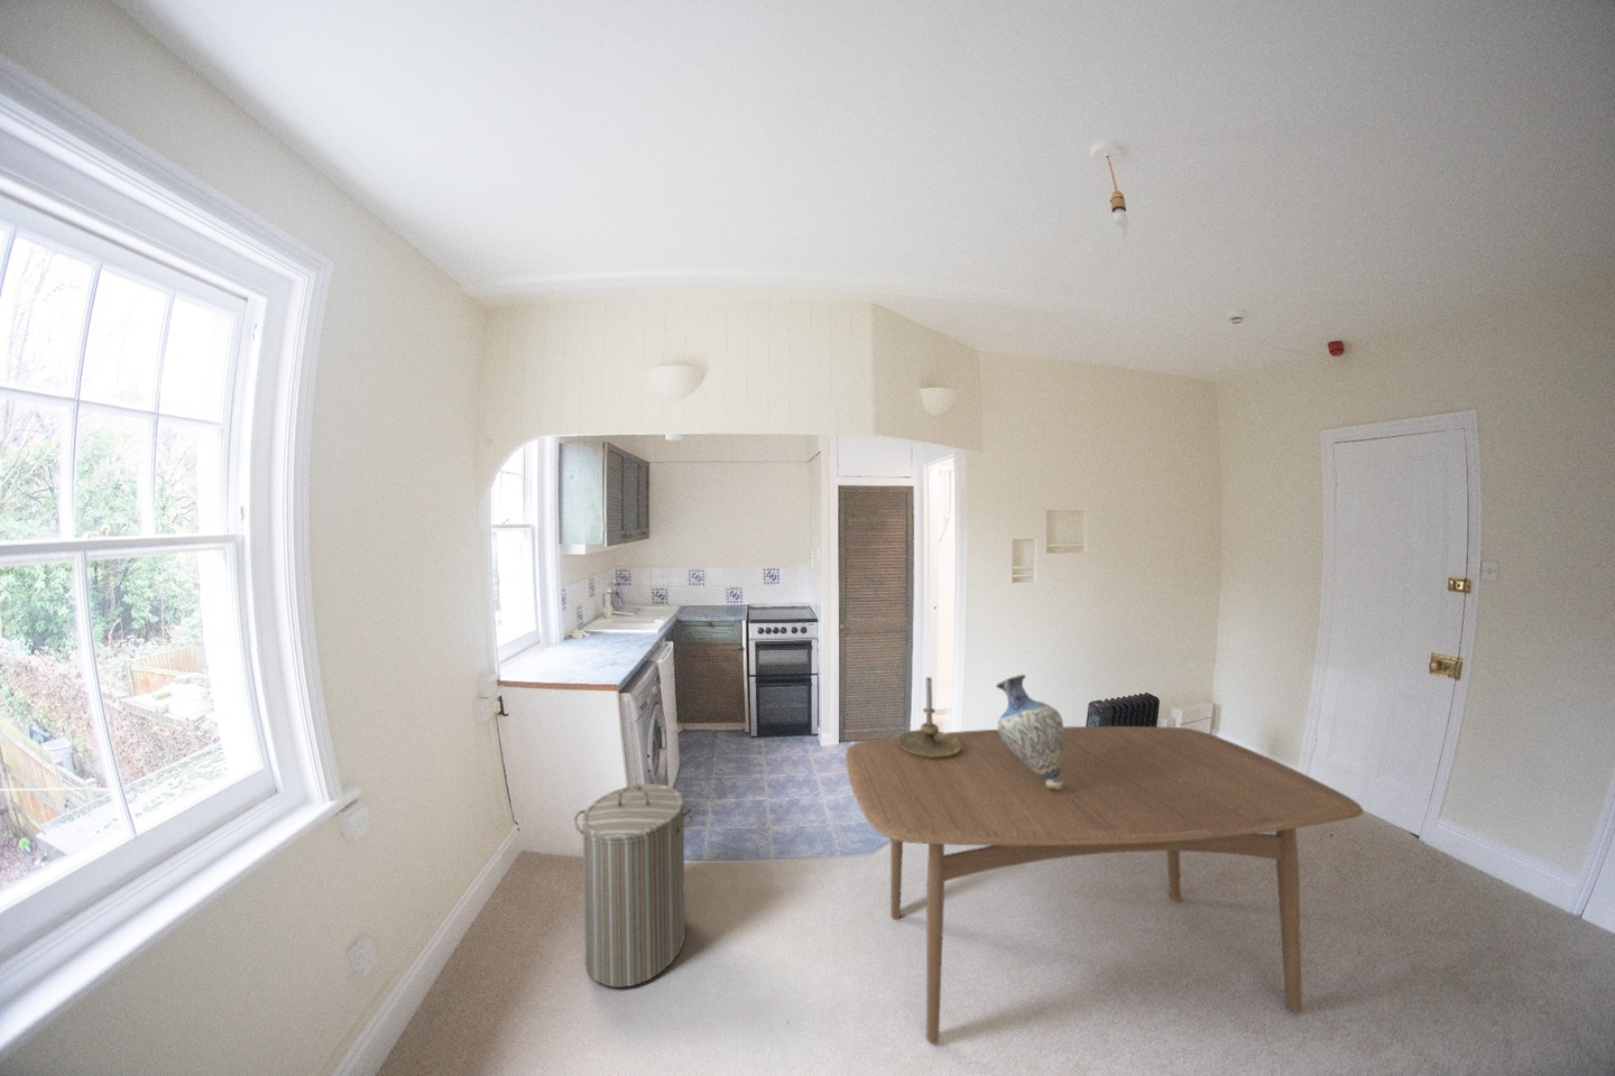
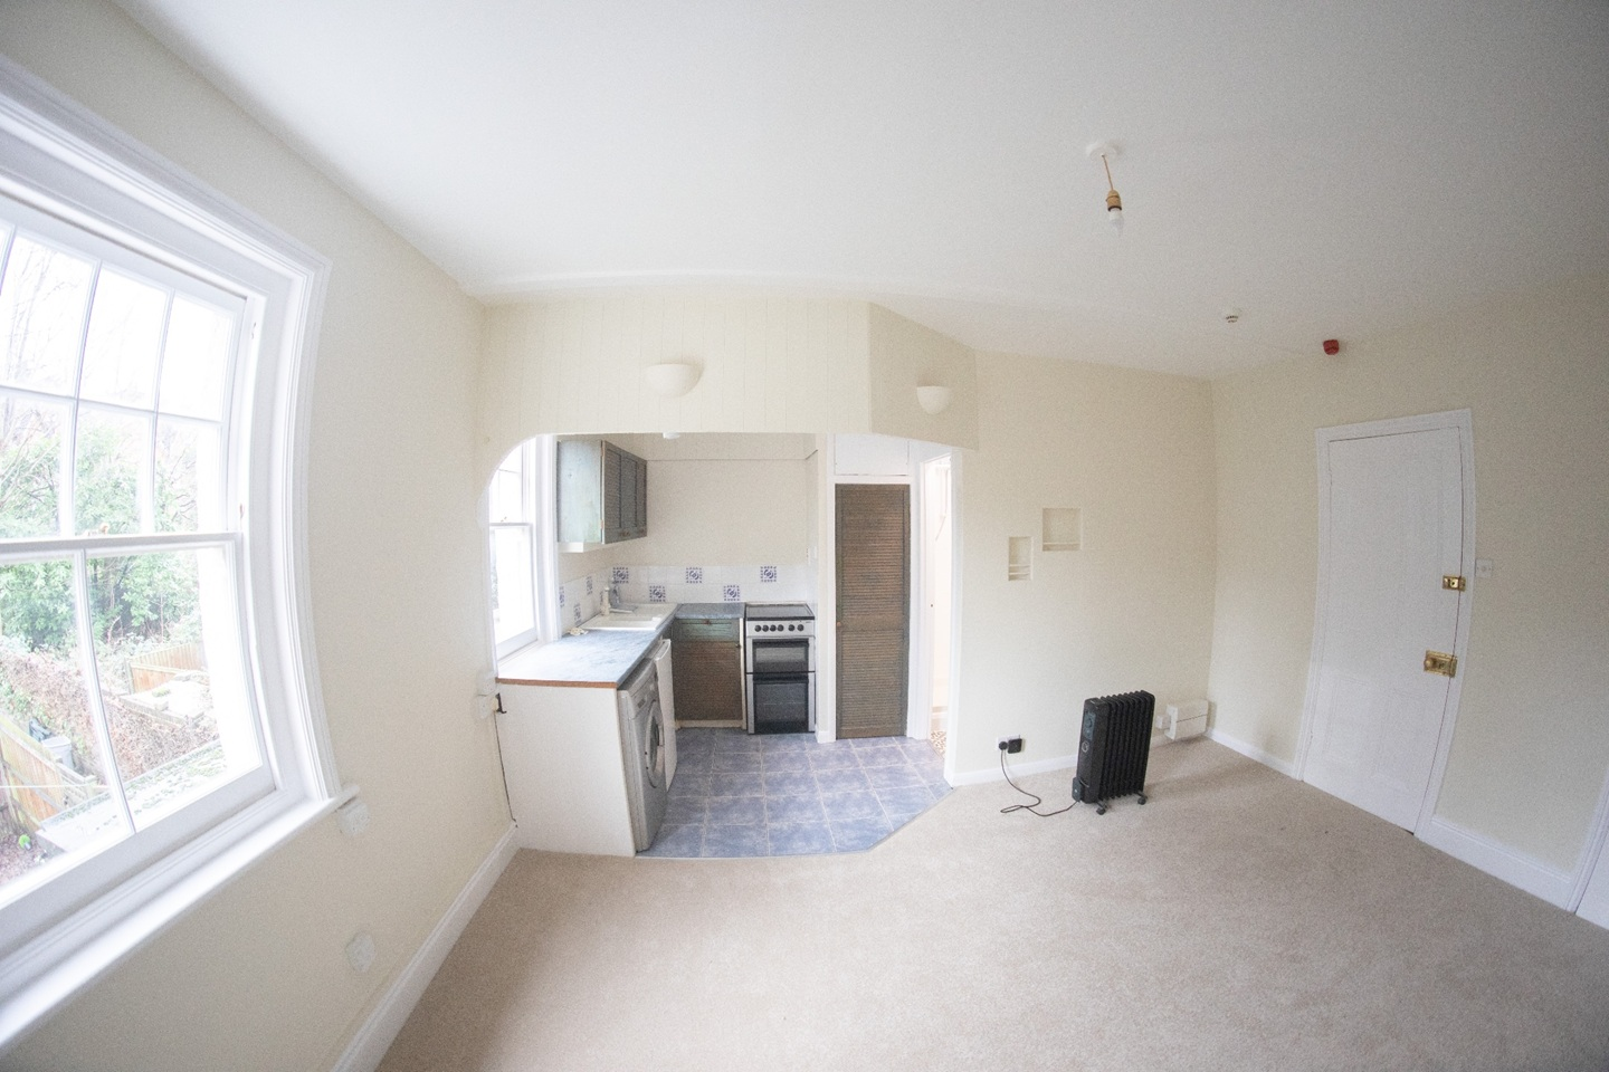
- vase [995,674,1065,790]
- candle holder [899,676,963,758]
- laundry hamper [573,782,697,988]
- dining table [845,725,1364,1046]
